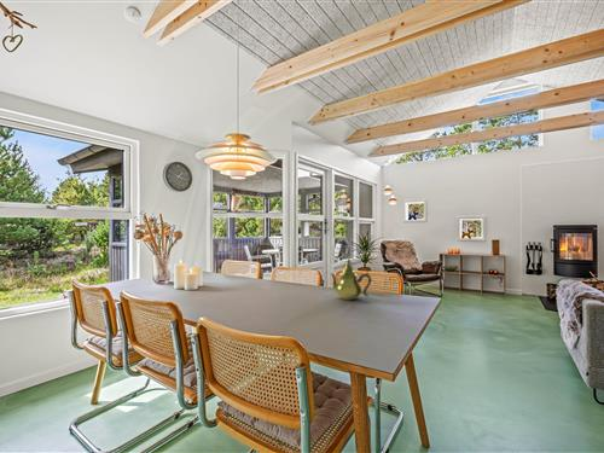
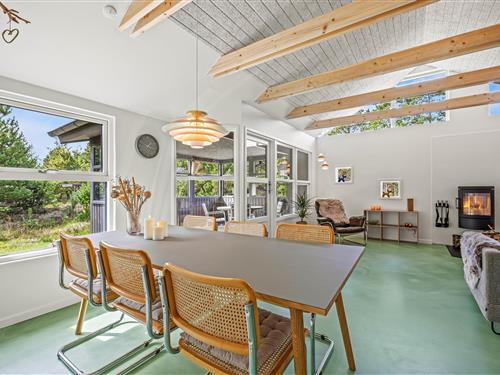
- teapot [329,255,372,301]
